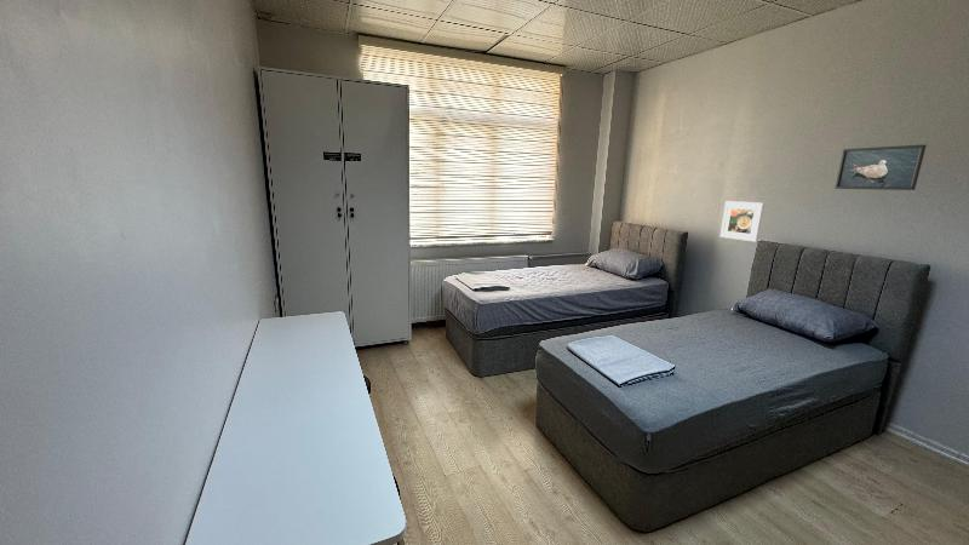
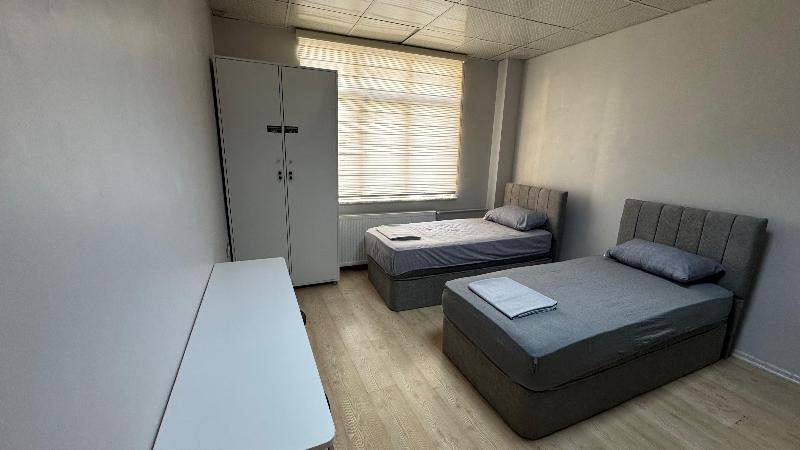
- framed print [719,200,766,243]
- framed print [833,144,928,191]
